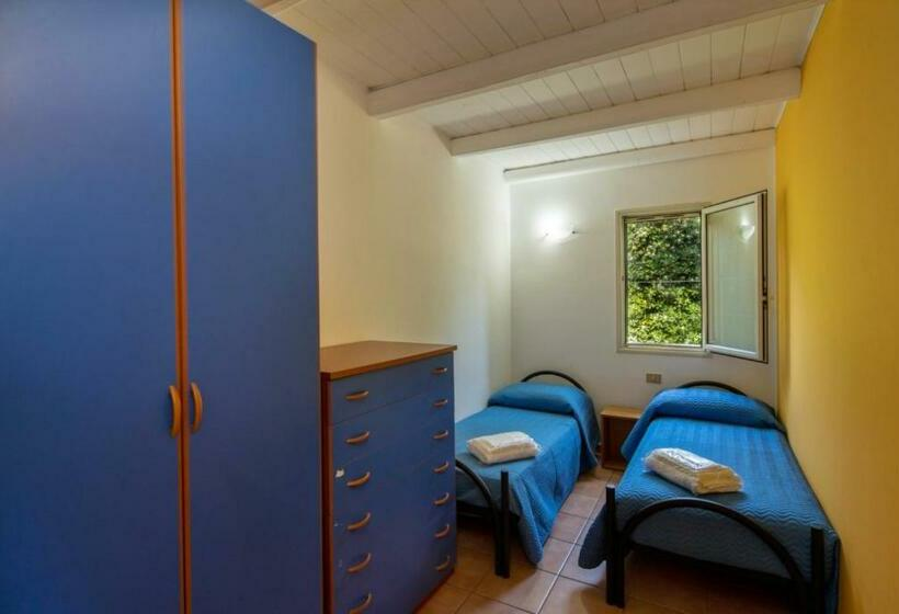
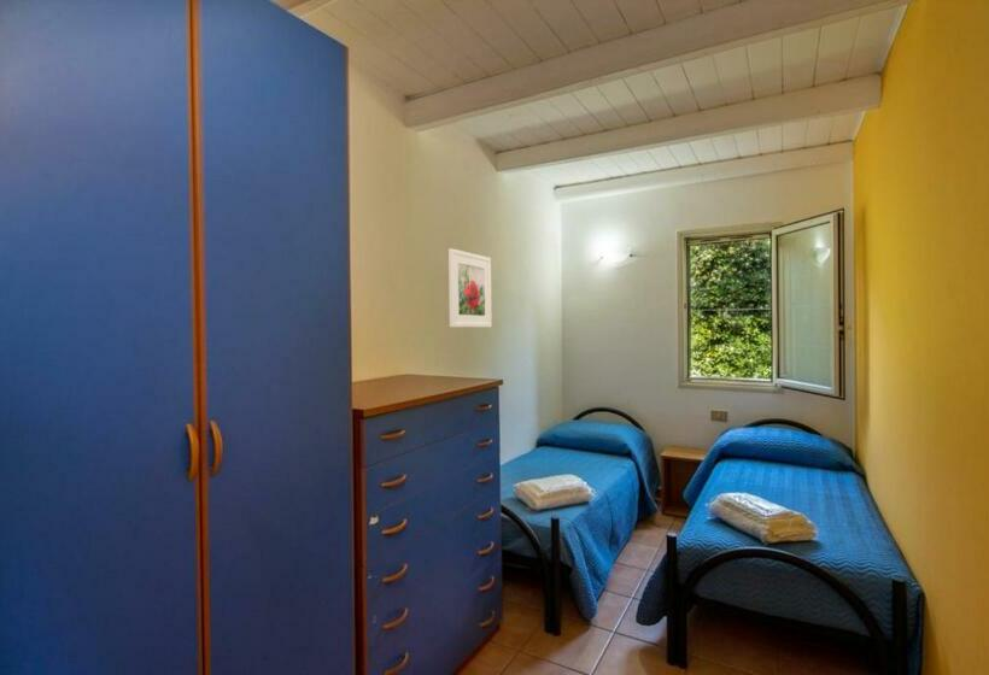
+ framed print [447,247,492,328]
